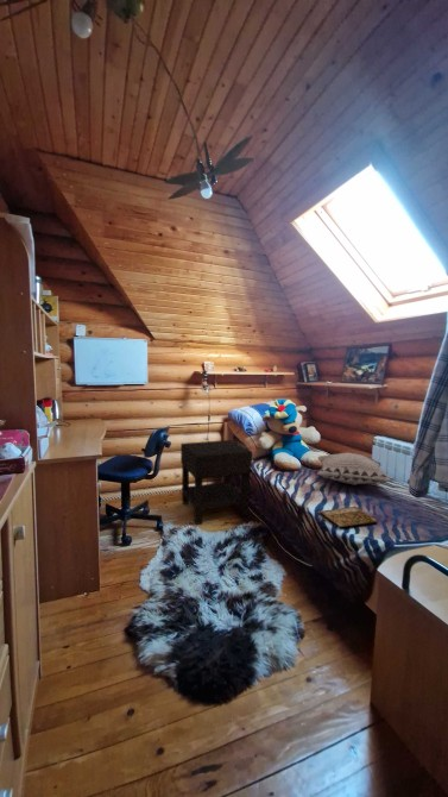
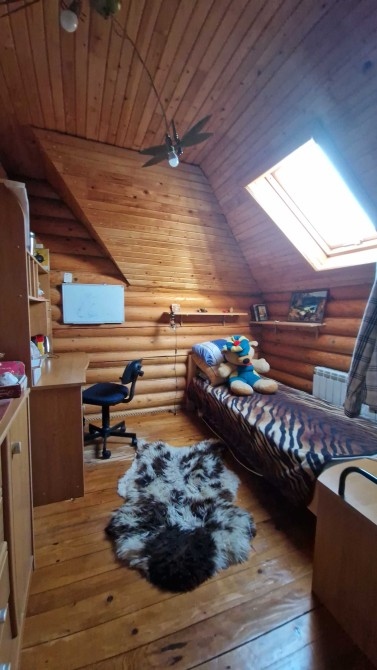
- decorative pillow [316,451,393,487]
- book [316,506,378,531]
- nightstand [179,439,253,526]
